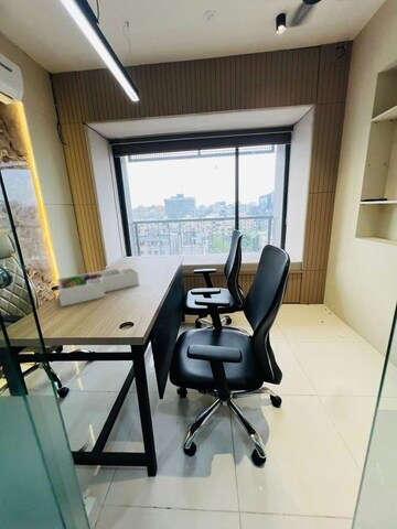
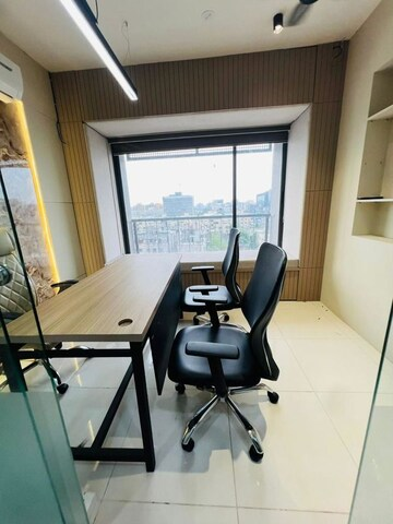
- desk organizer [56,267,140,307]
